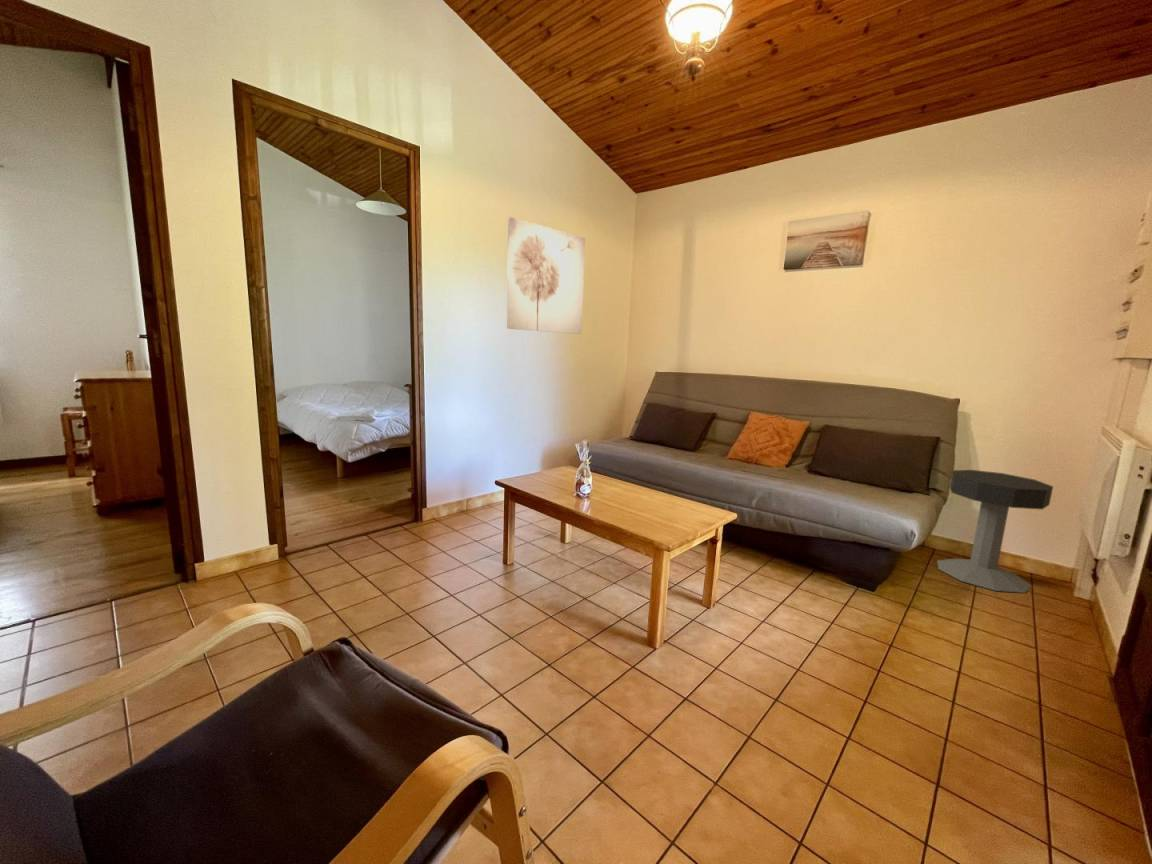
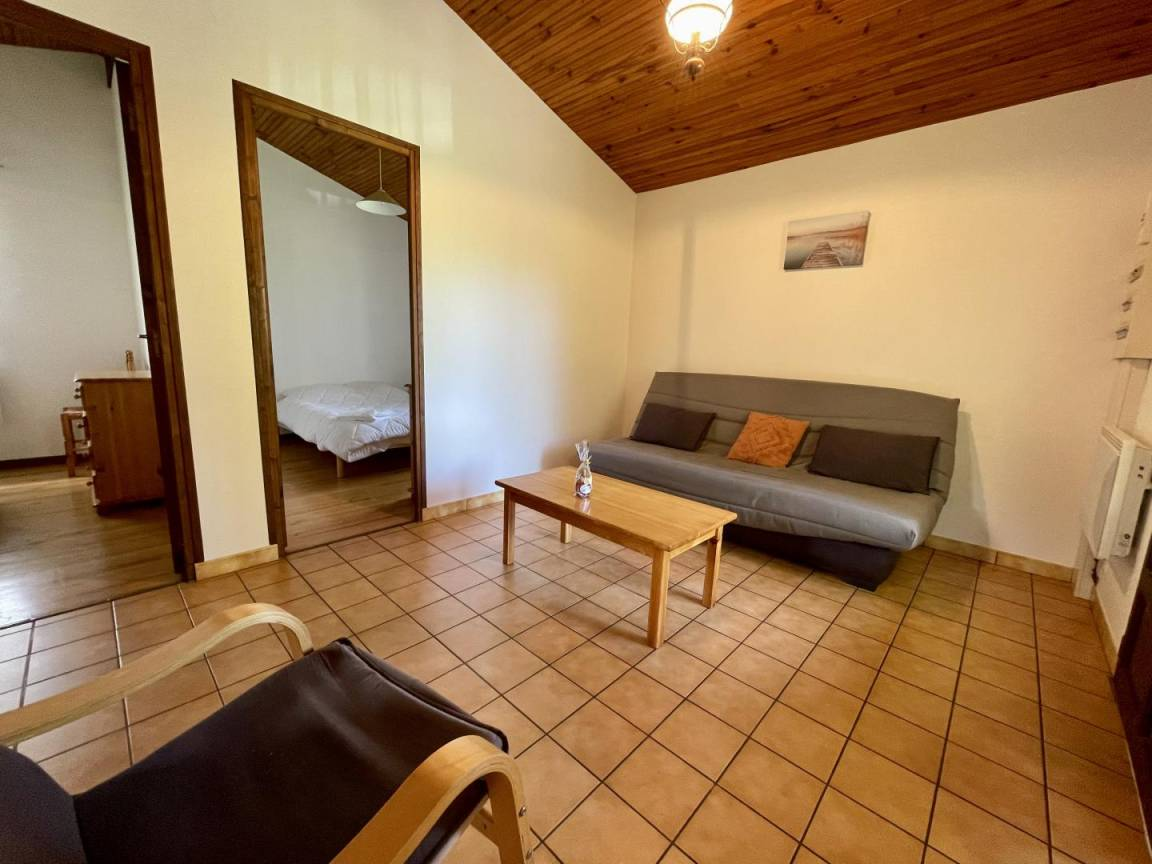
- side table [936,469,1054,594]
- wall art [506,216,586,335]
